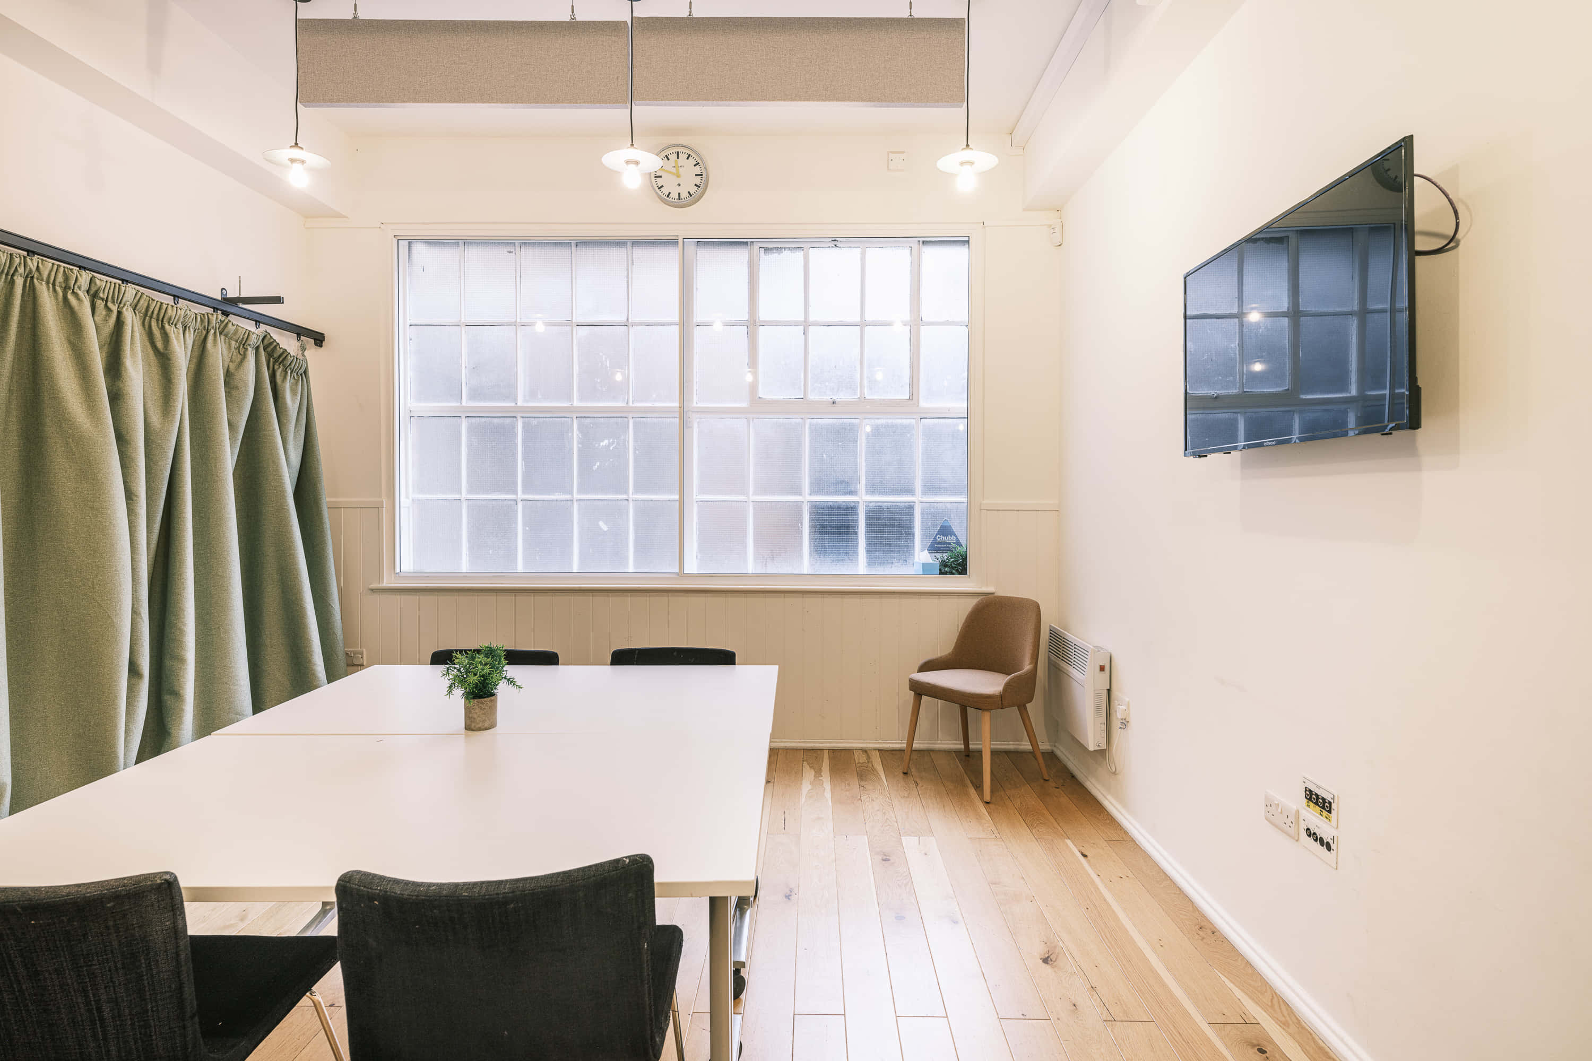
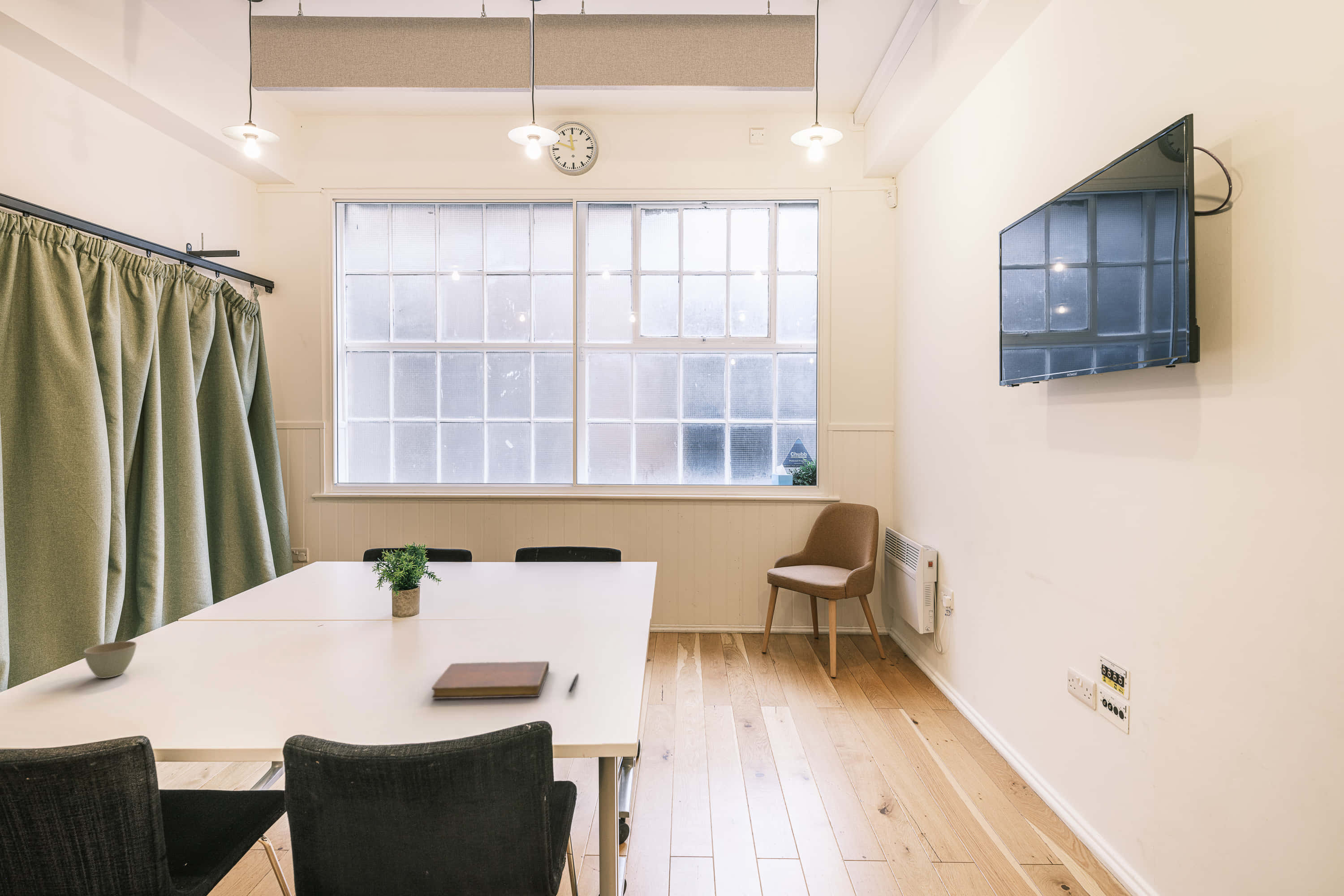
+ flower pot [83,641,137,679]
+ pen [568,672,579,694]
+ notebook [431,661,550,699]
